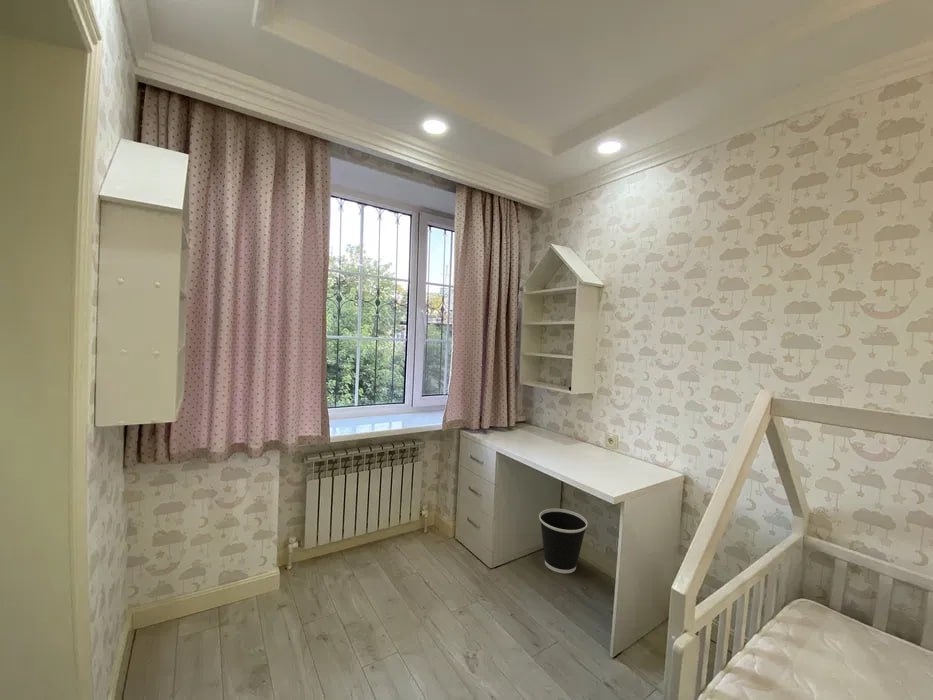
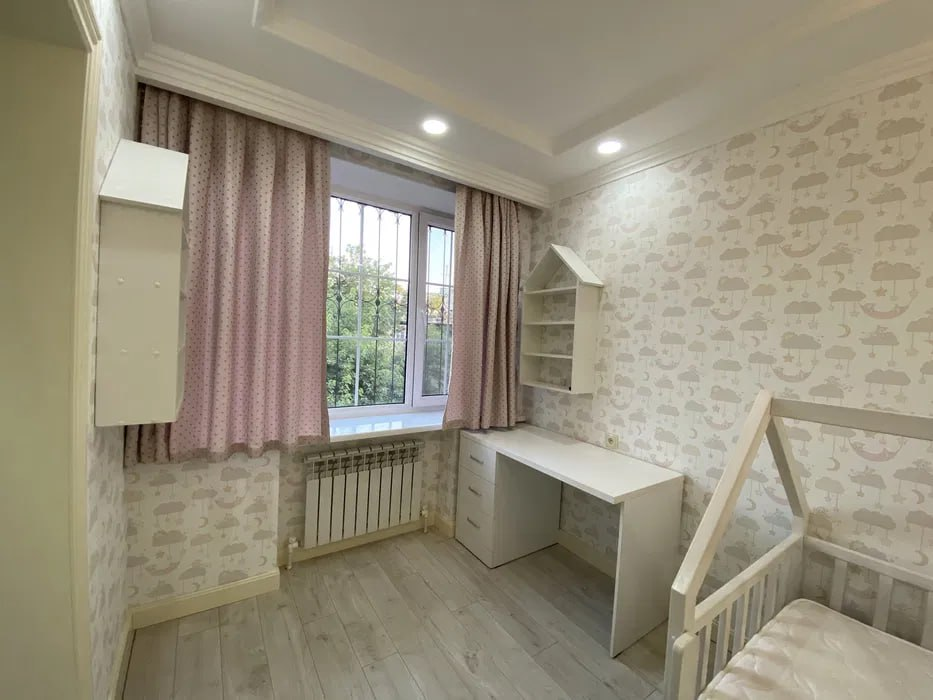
- wastebasket [538,508,588,574]
